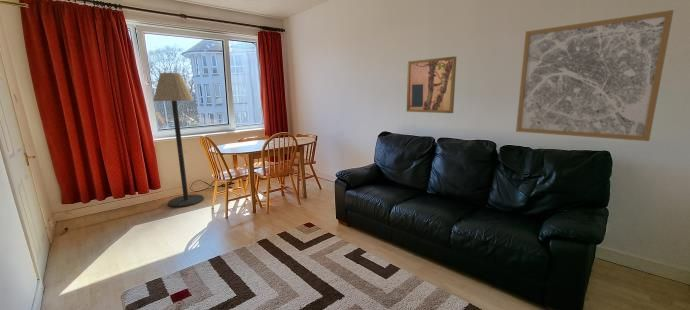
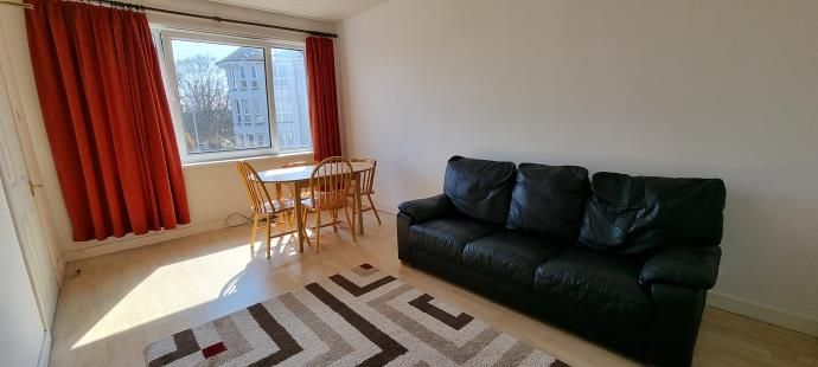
- wall art [515,9,674,142]
- wall art [406,55,457,114]
- floor lamp [152,72,205,208]
